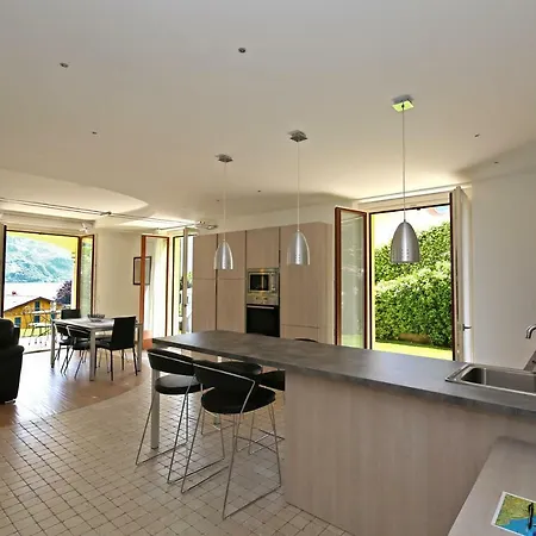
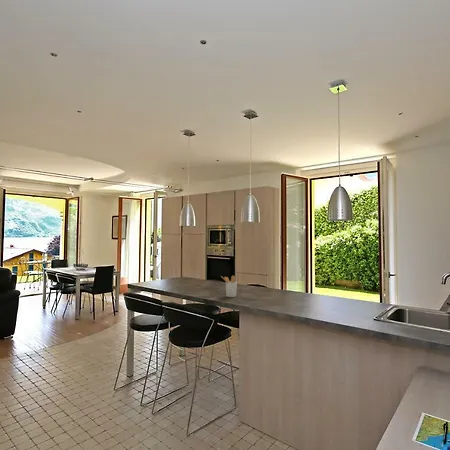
+ utensil holder [220,275,238,298]
